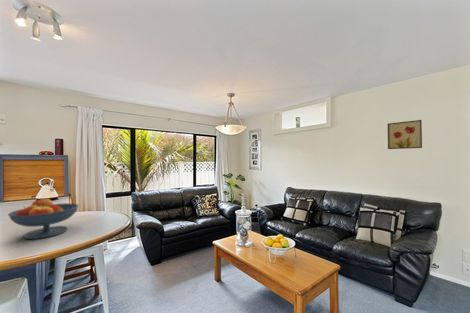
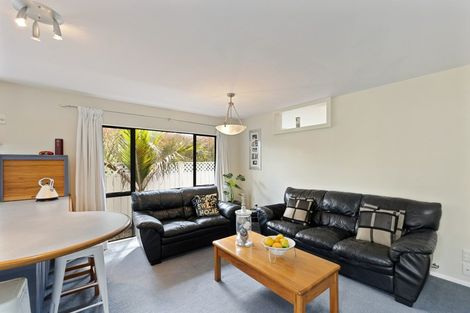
- wall art [387,119,423,150]
- fruit bowl [7,198,80,240]
